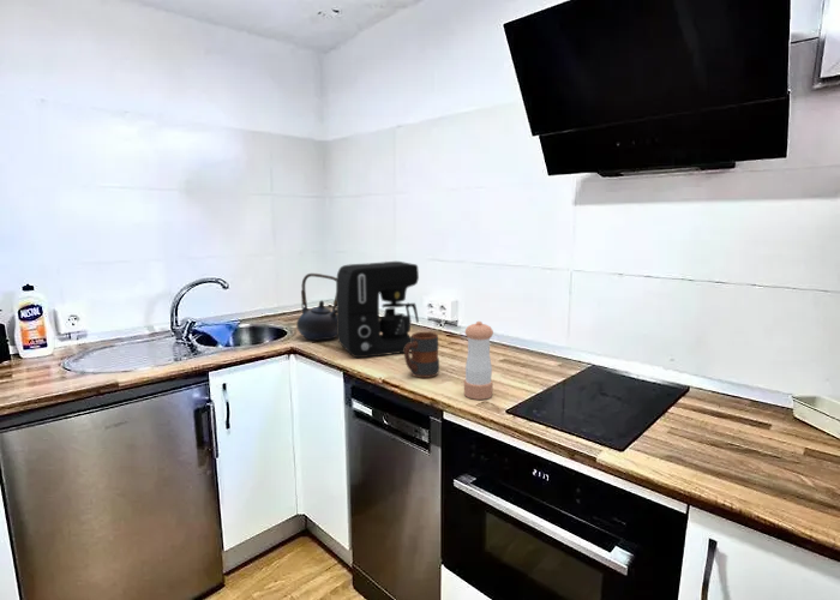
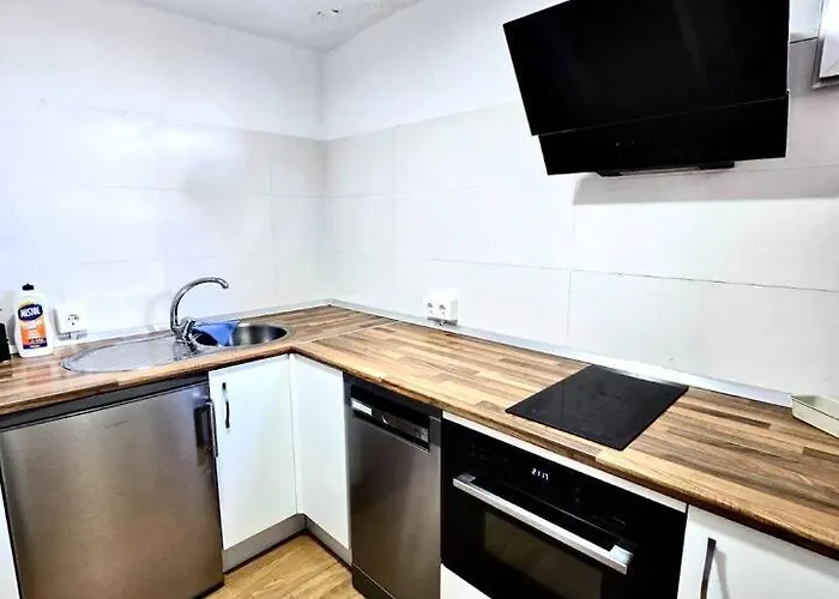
- mug [403,331,440,379]
- teapot [295,272,337,341]
- pepper shaker [463,320,494,401]
- coffee maker [335,260,420,359]
